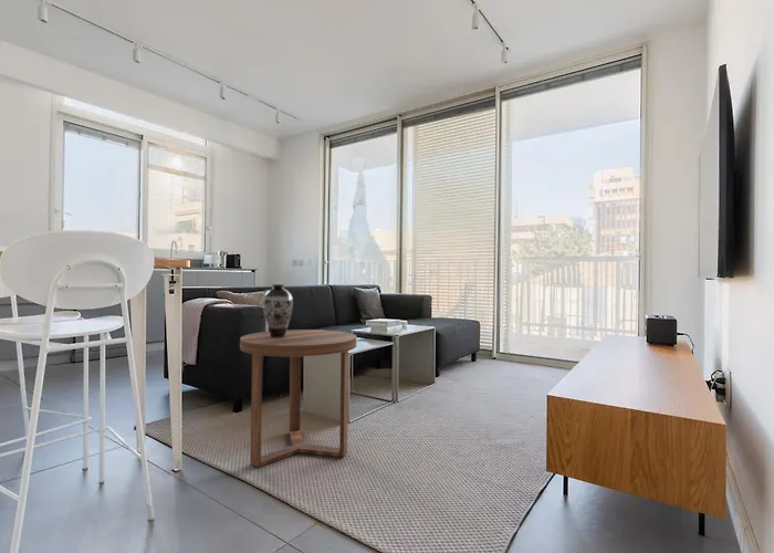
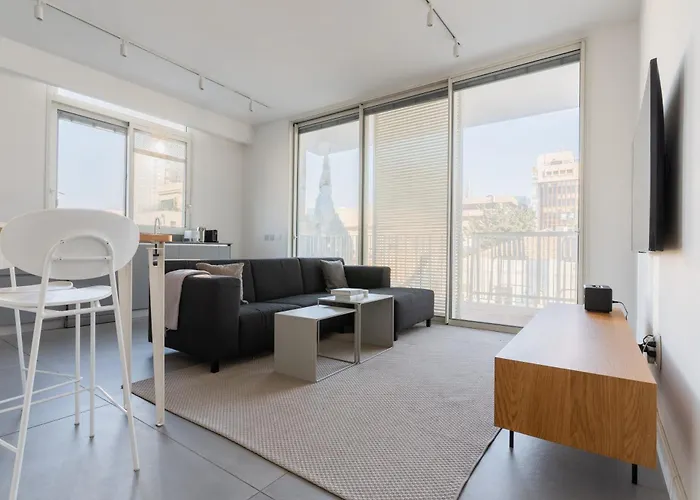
- decorative vase [262,283,294,337]
- side table [239,328,357,469]
